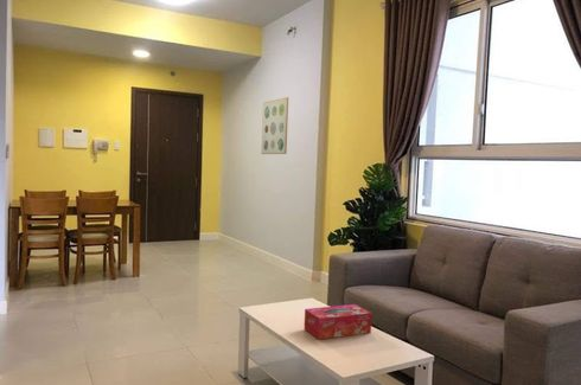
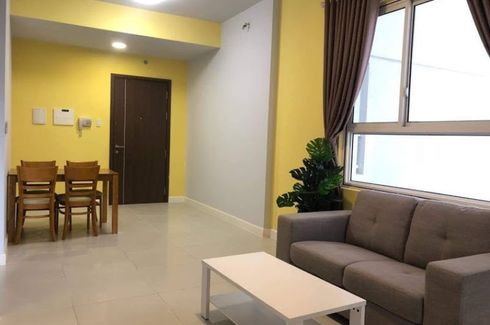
- tissue box [304,303,372,340]
- wall art [260,96,289,155]
